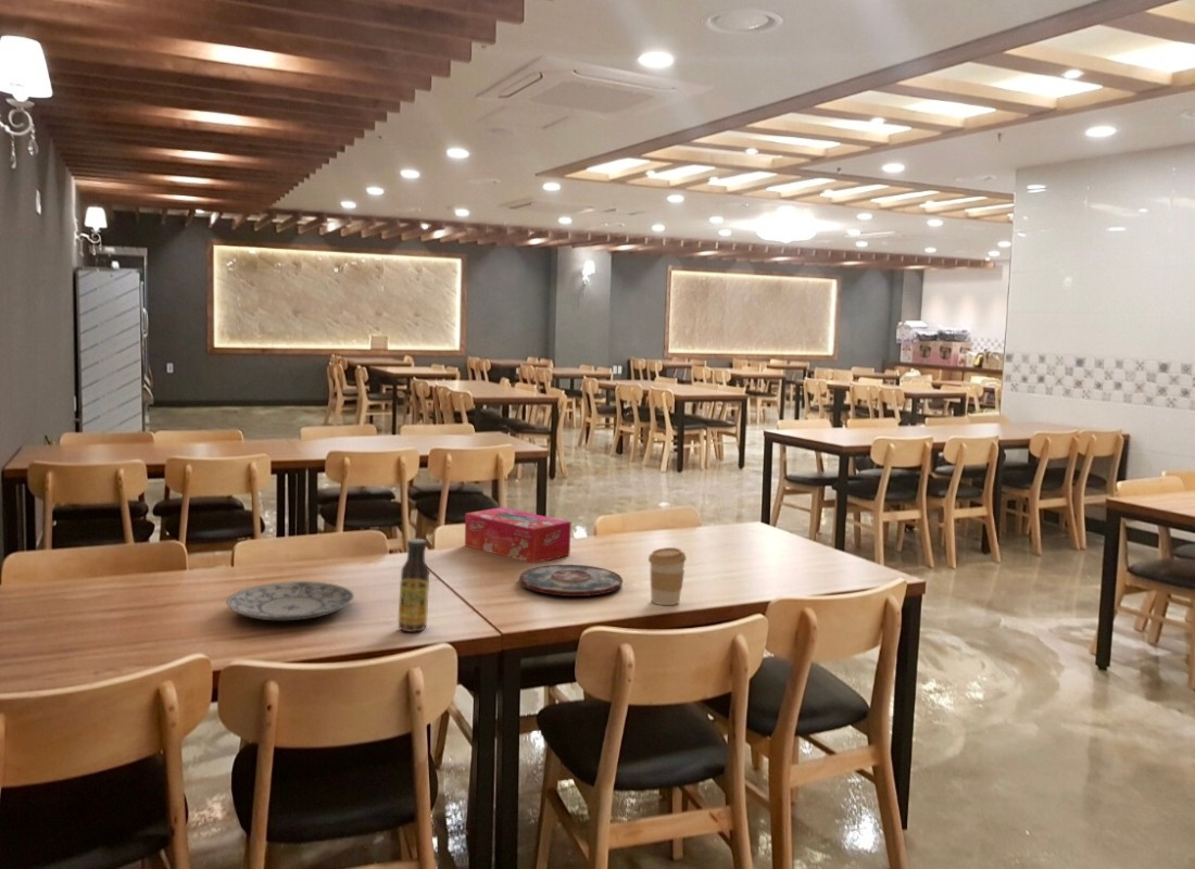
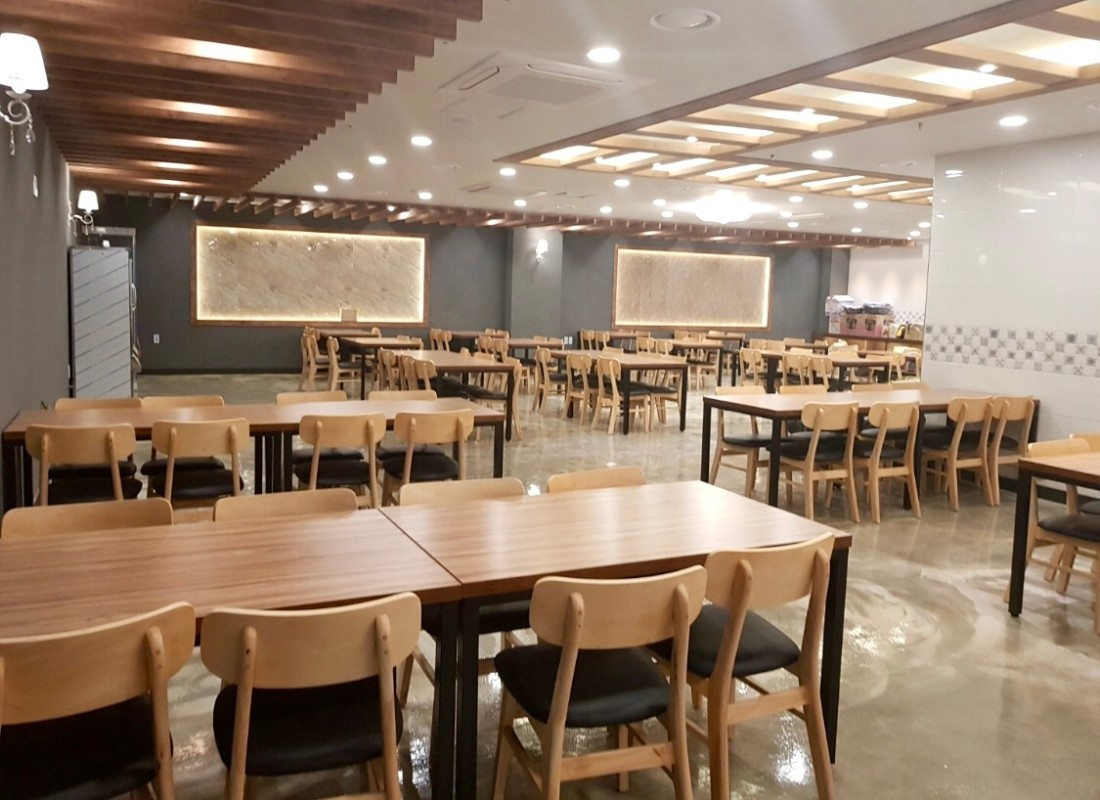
- plate [518,564,624,597]
- plate [226,580,355,621]
- tissue box [464,506,571,565]
- sauce bottle [398,538,430,633]
- coffee cup [647,546,688,606]
